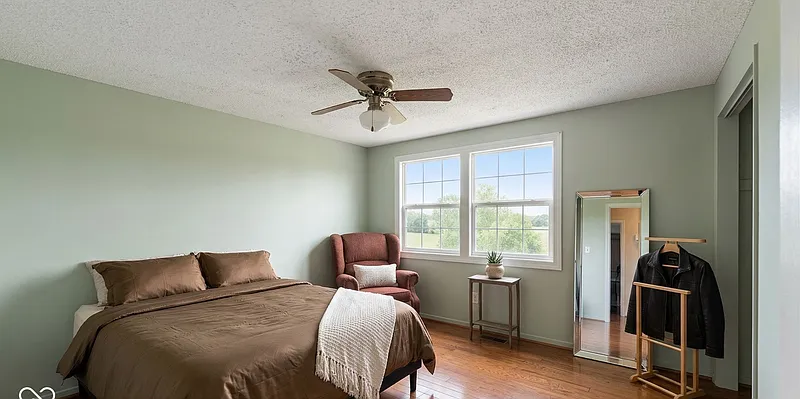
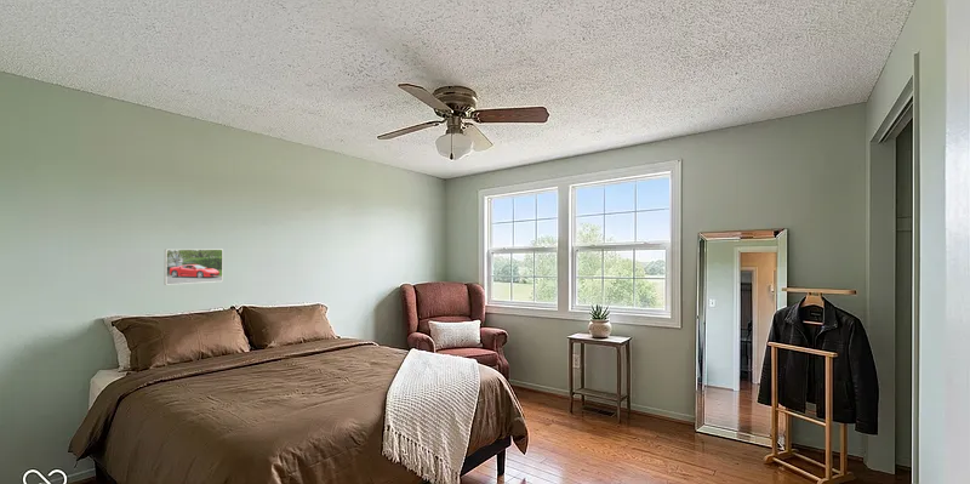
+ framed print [164,247,224,286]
